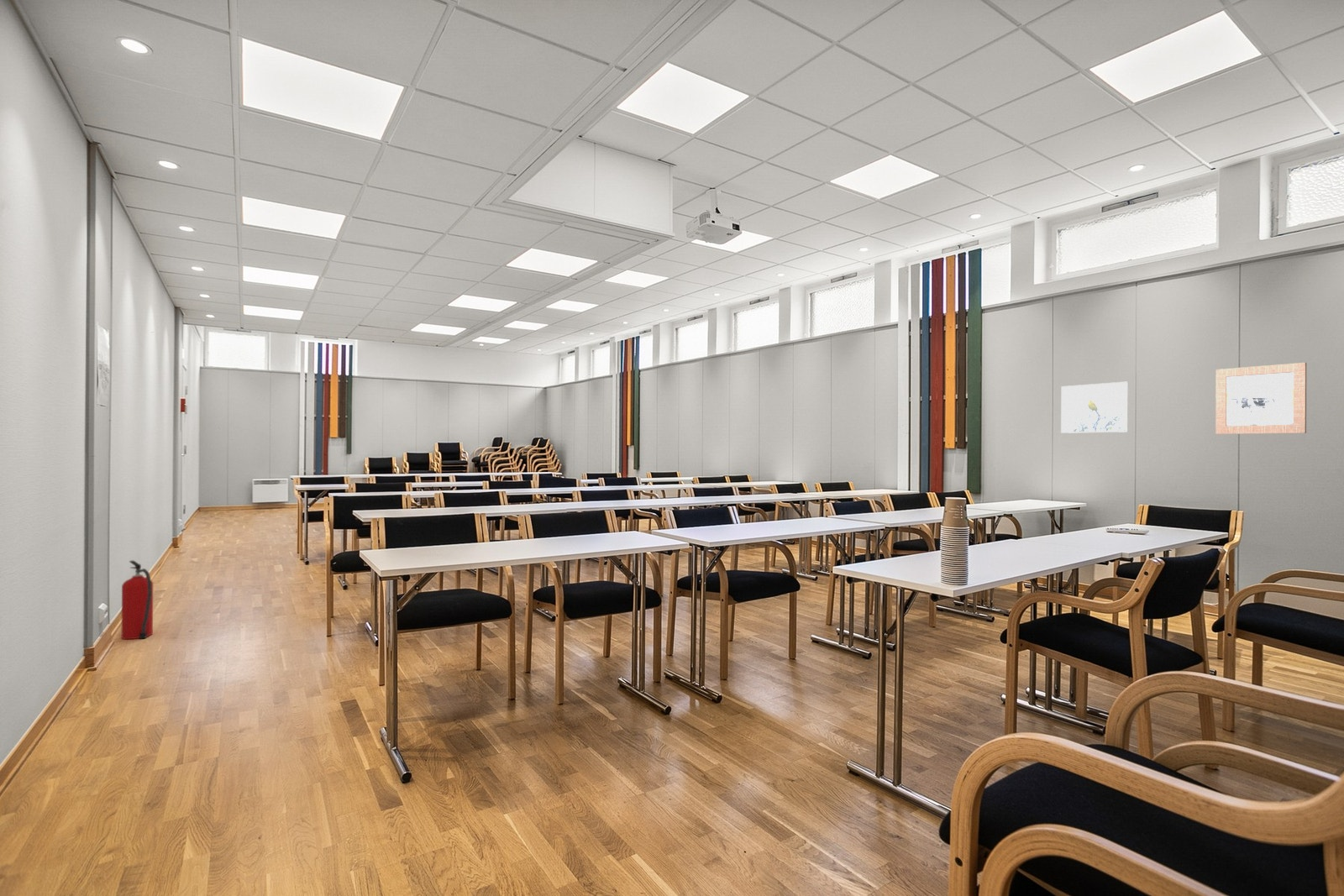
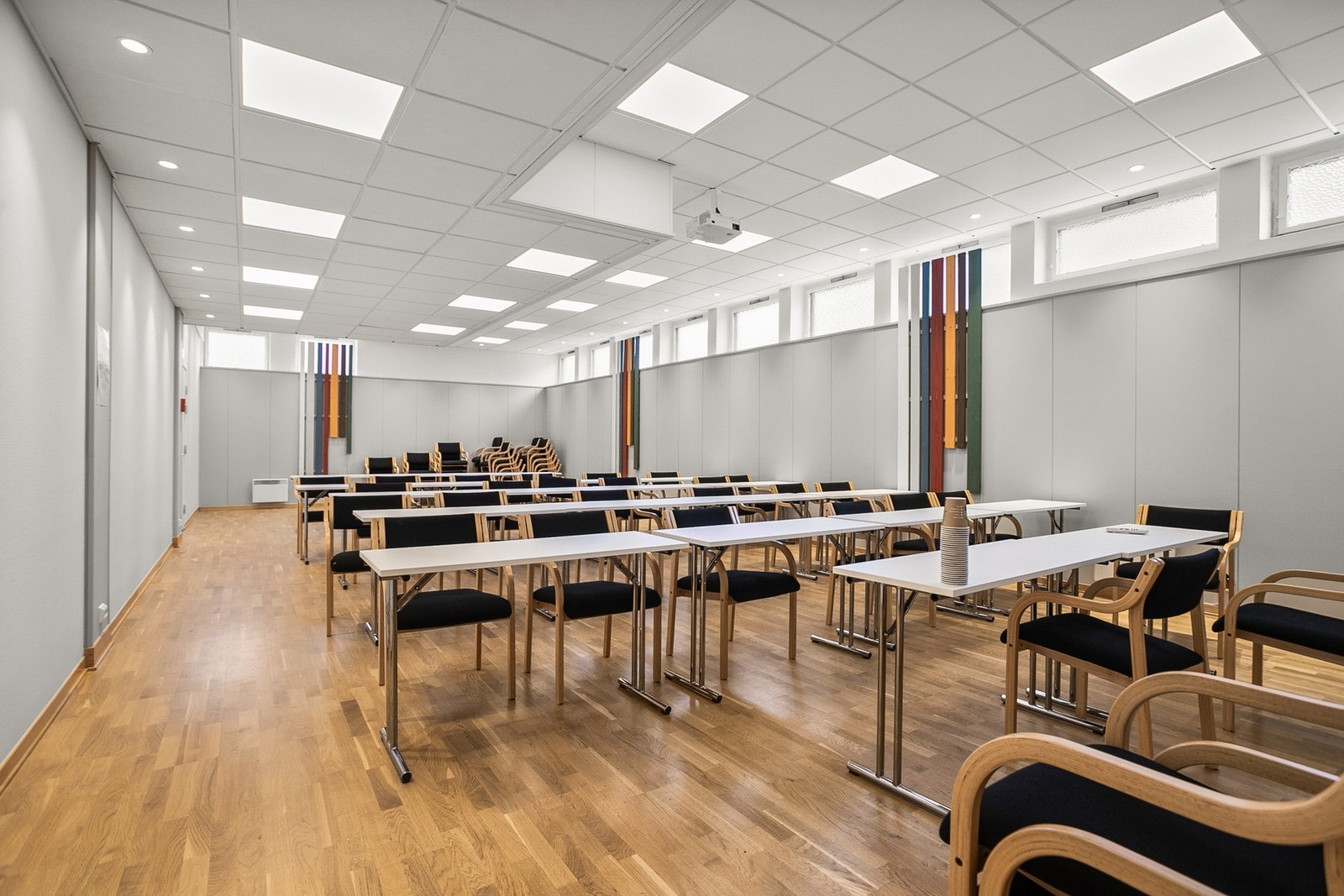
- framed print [1060,381,1129,434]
- wall art [1215,362,1307,435]
- fire extinguisher [121,559,154,641]
